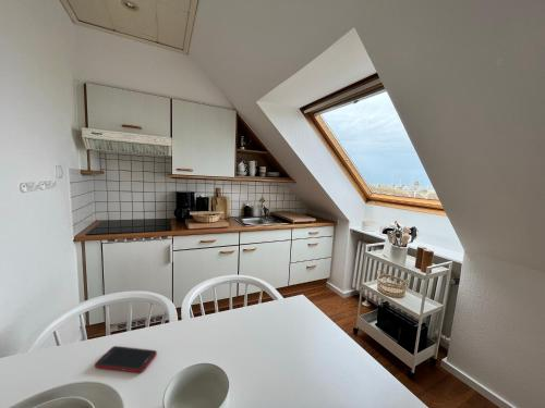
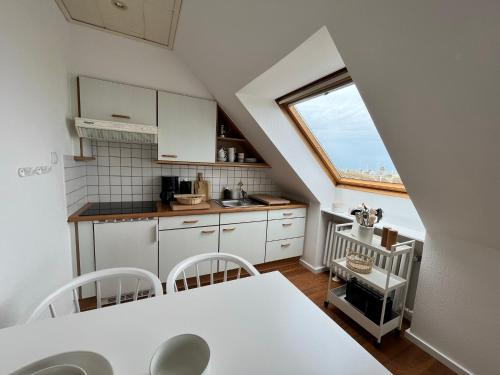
- cell phone [94,345,158,373]
